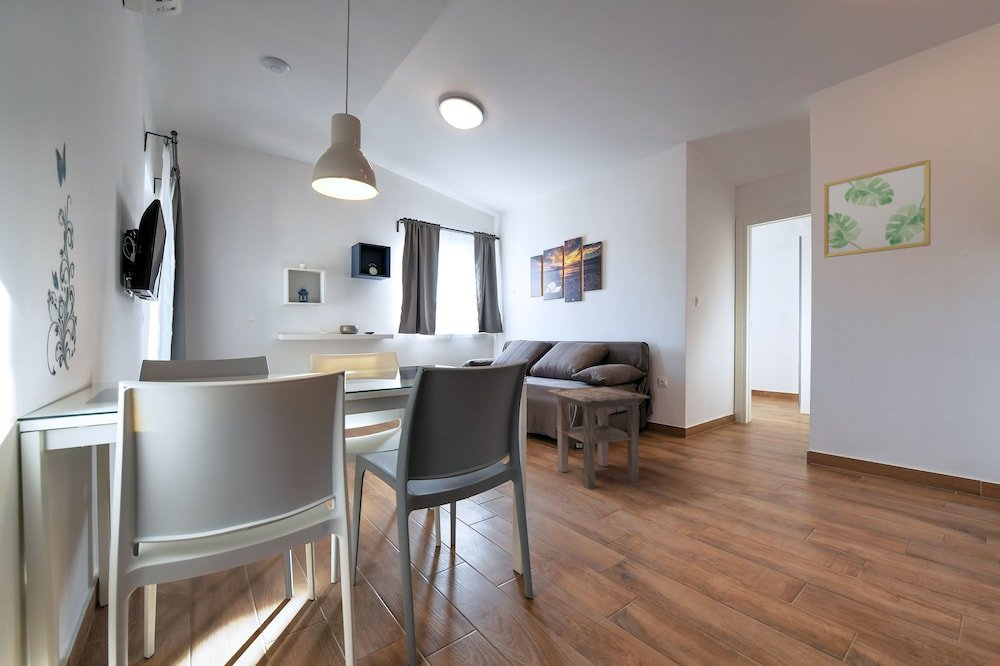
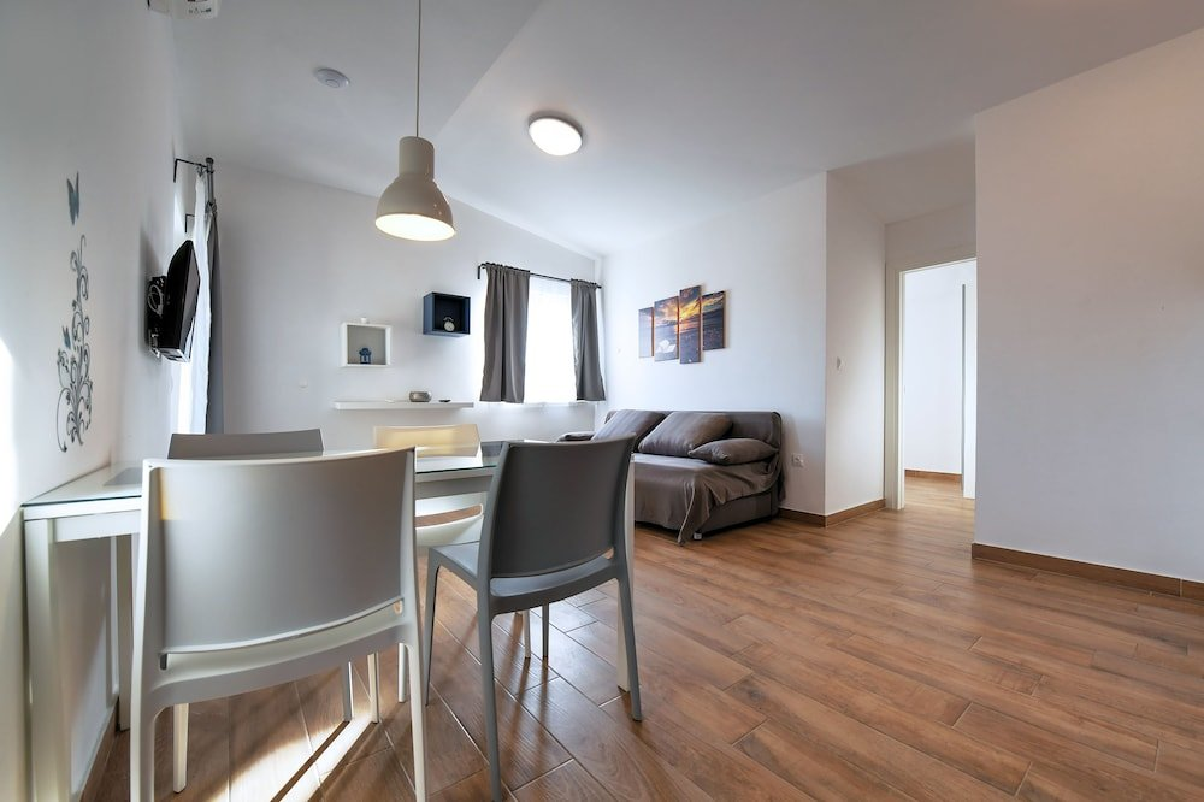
- side table [547,386,652,490]
- wall art [823,159,932,259]
